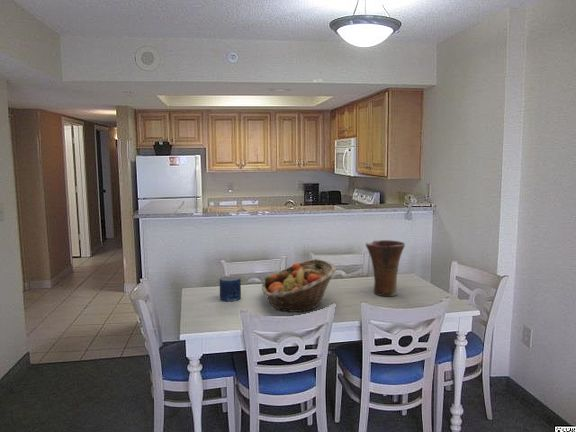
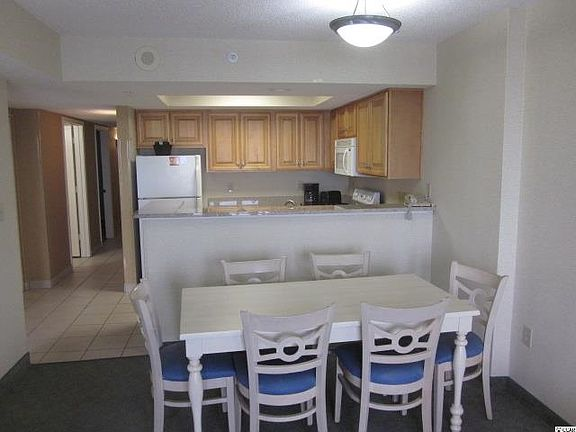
- vase [364,239,406,297]
- candle [219,275,242,302]
- fruit basket [261,258,337,313]
